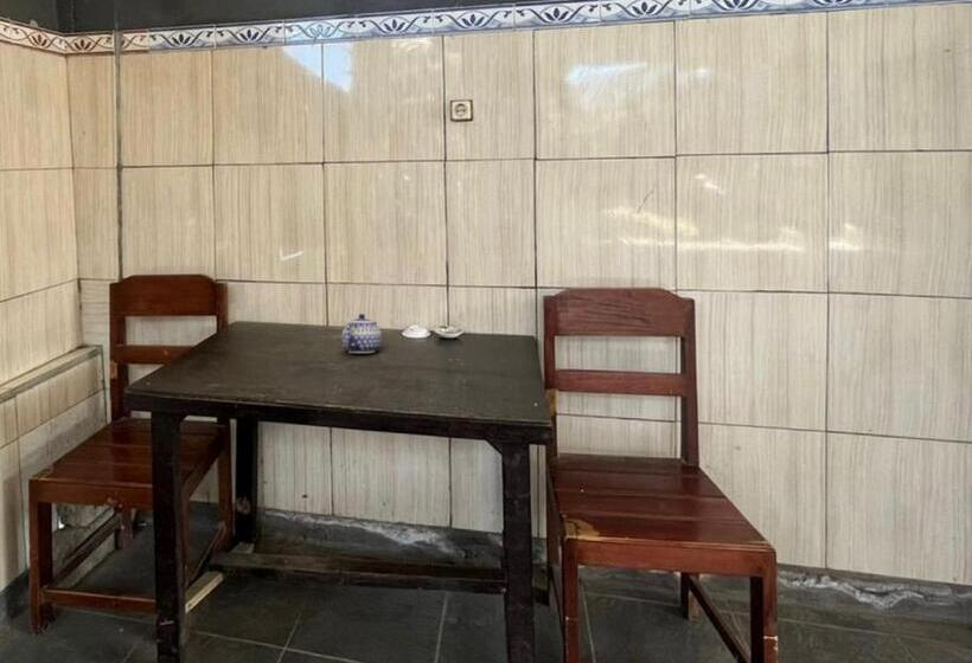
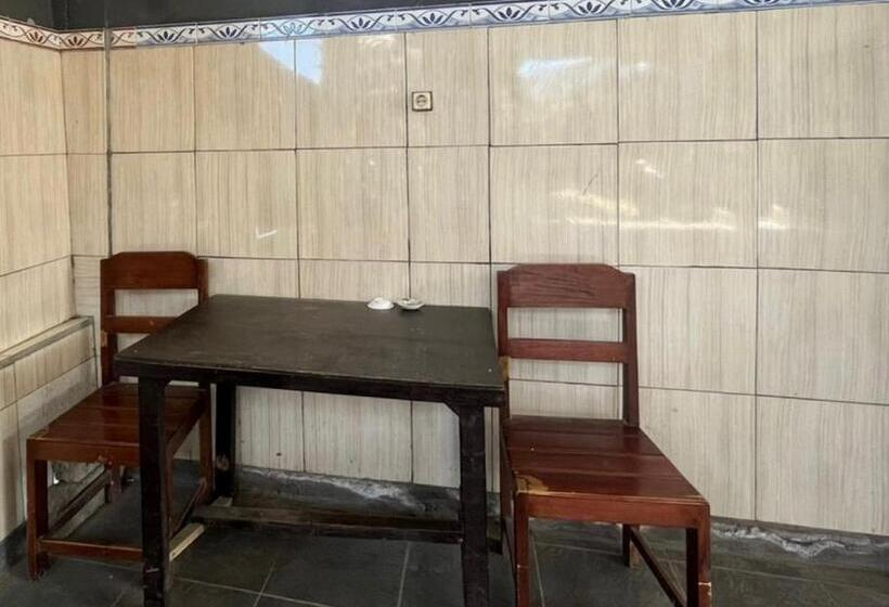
- teapot [340,313,383,354]
